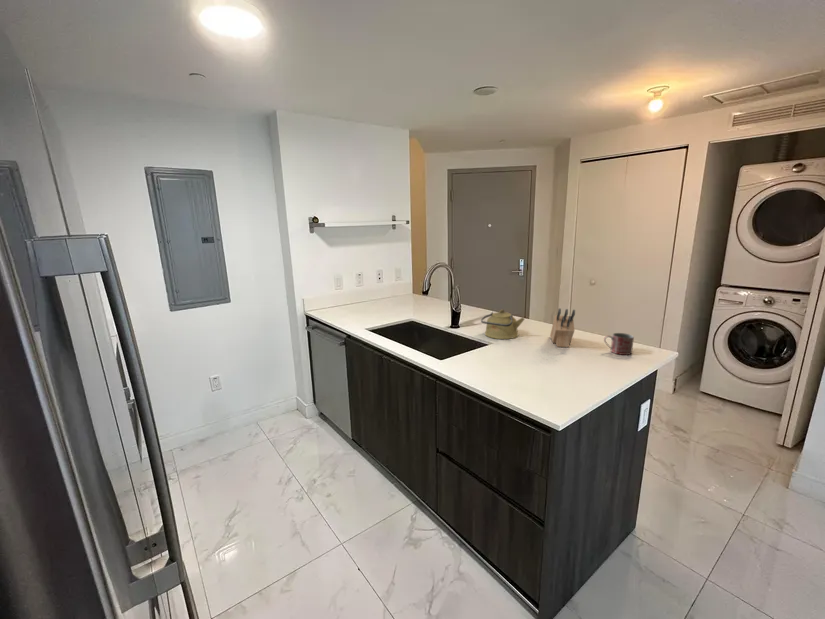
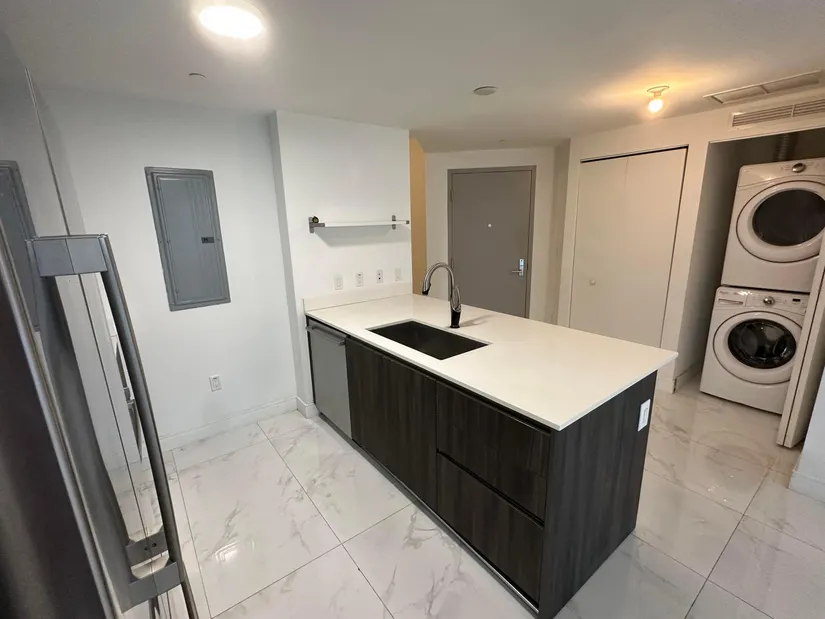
- knife block [549,308,576,348]
- kettle [480,309,526,340]
- mug [603,332,635,356]
